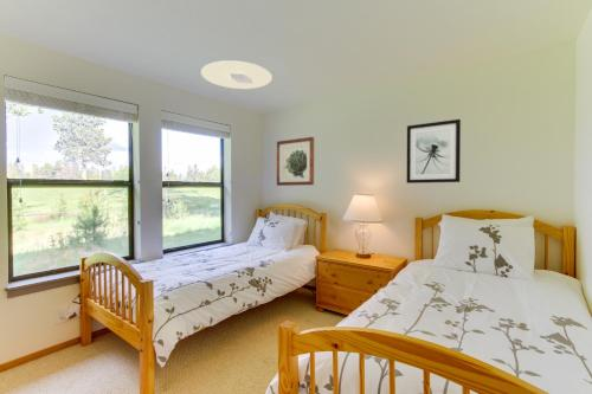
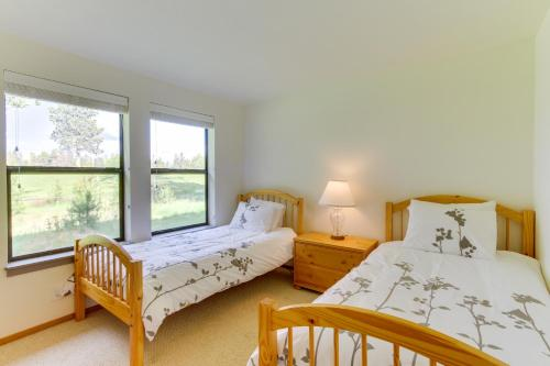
- ceiling light [200,59,274,90]
- wall art [406,118,462,185]
- wall art [276,136,315,187]
